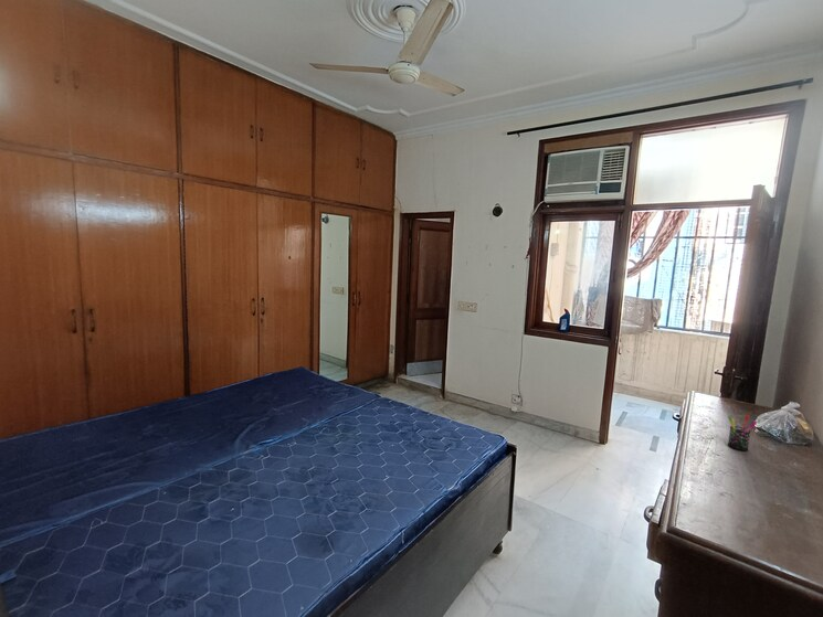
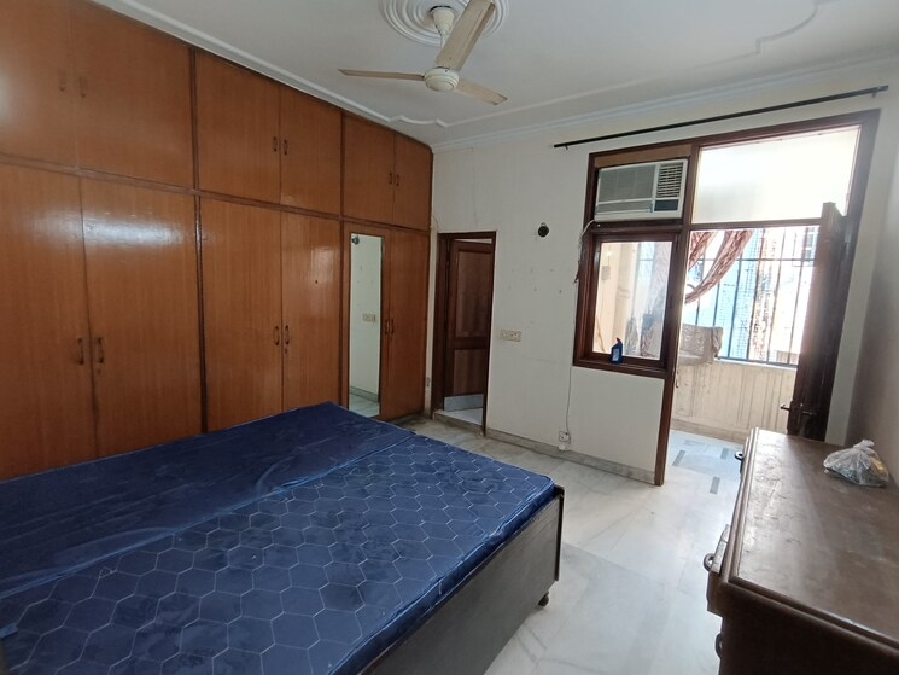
- pen holder [727,414,758,451]
